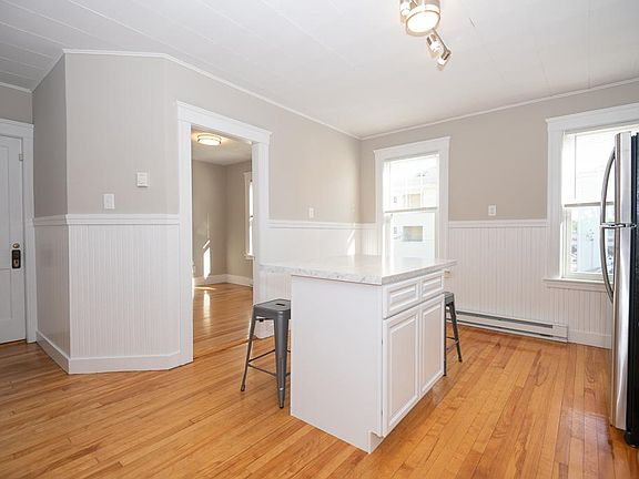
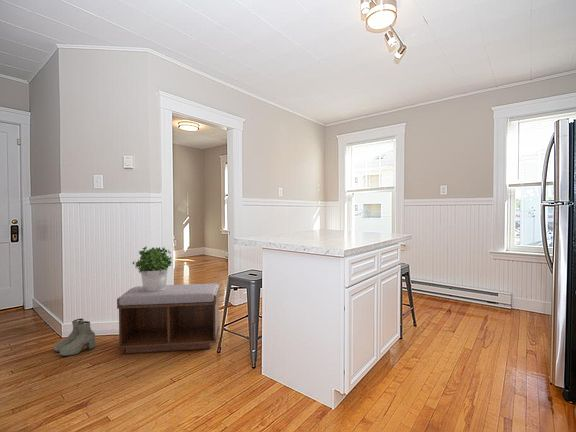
+ boots [53,318,96,357]
+ potted plant [132,245,173,292]
+ bench [116,283,221,354]
